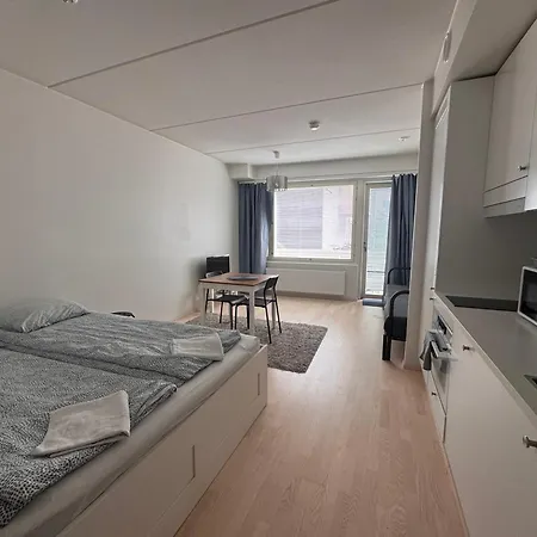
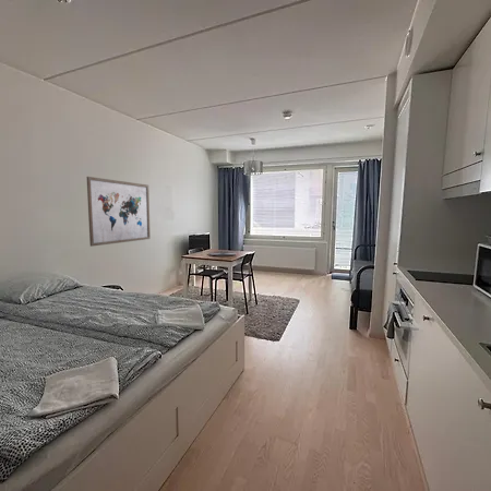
+ wall art [85,176,152,248]
